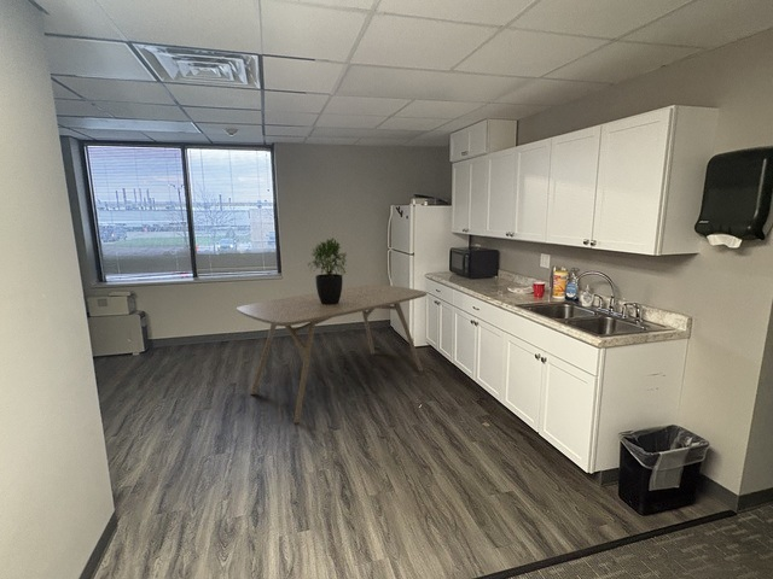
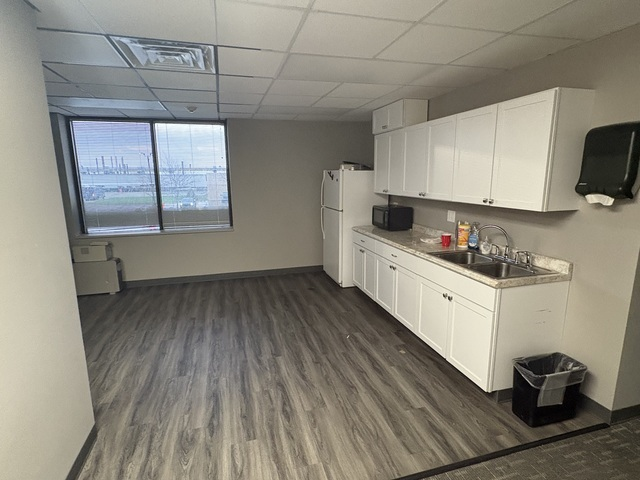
- potted plant [306,236,348,305]
- dining table [236,283,428,423]
